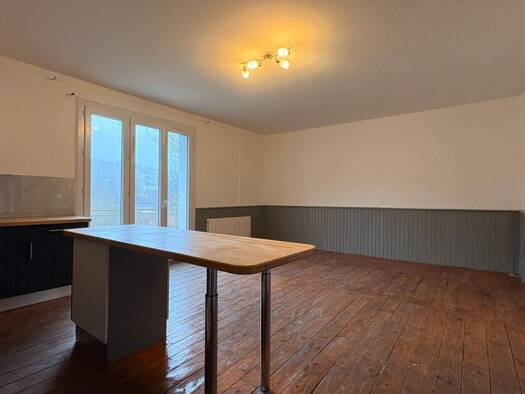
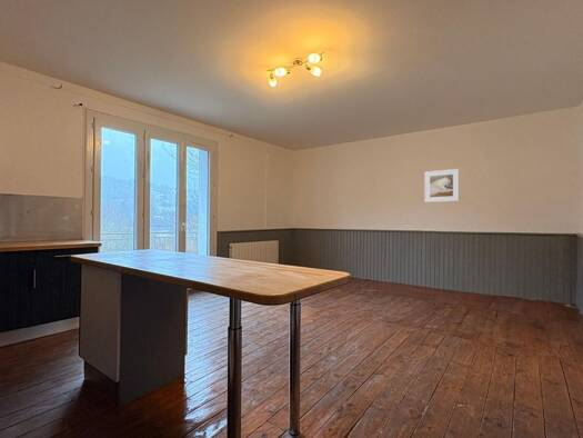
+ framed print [423,168,460,203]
